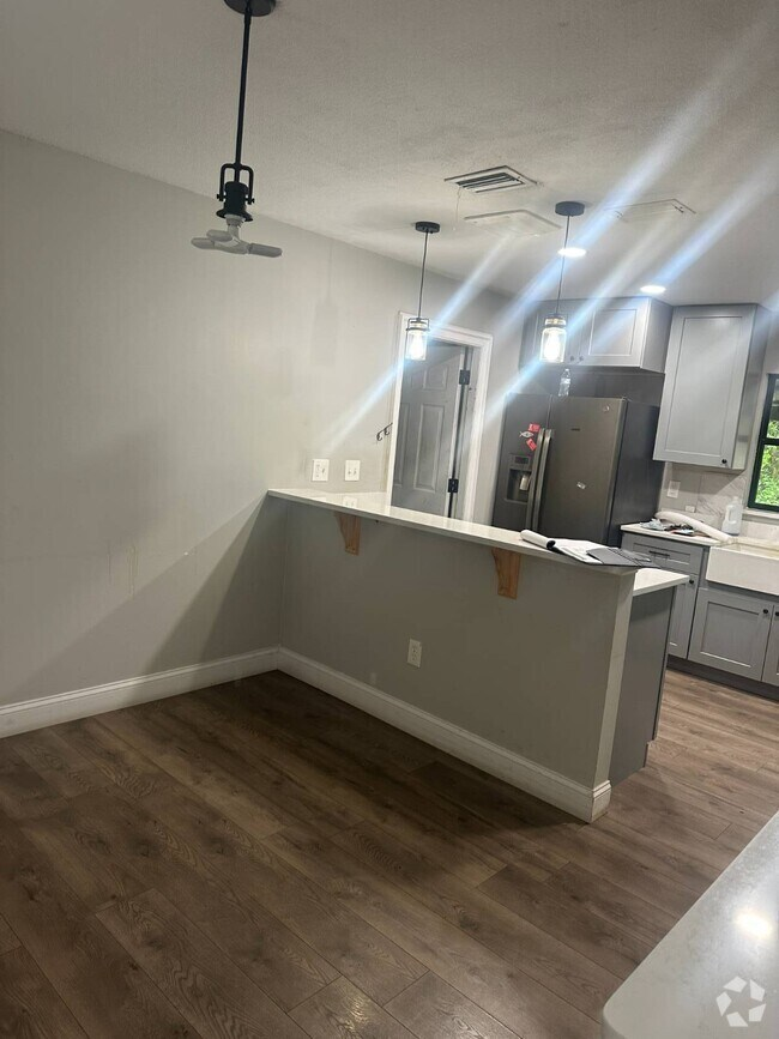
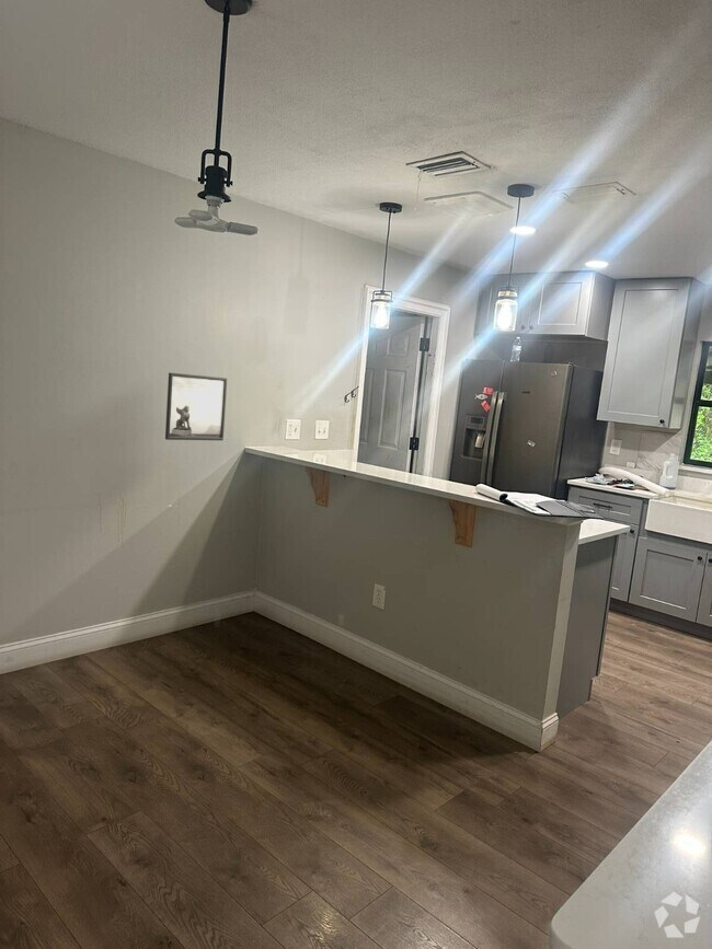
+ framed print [164,372,228,441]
